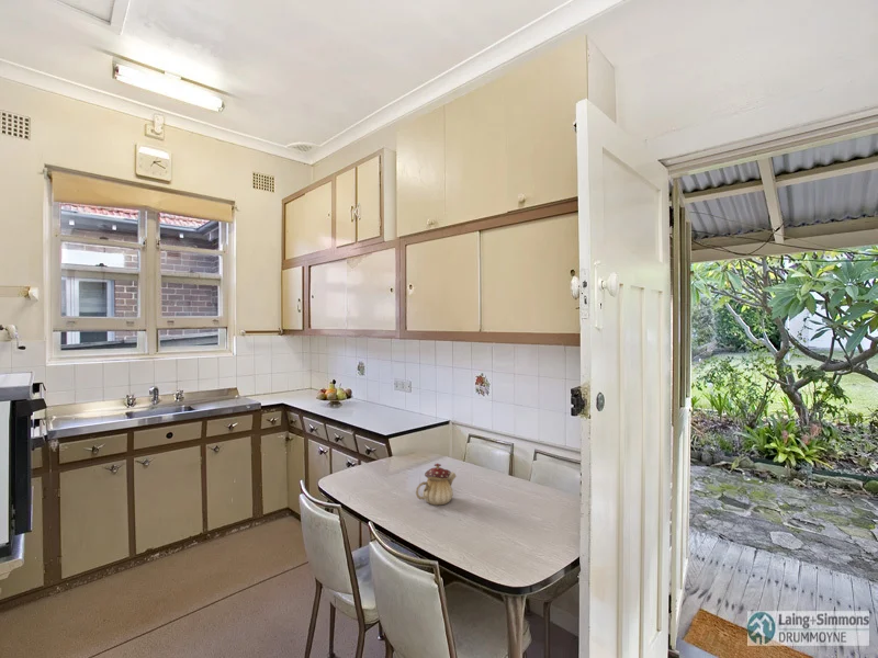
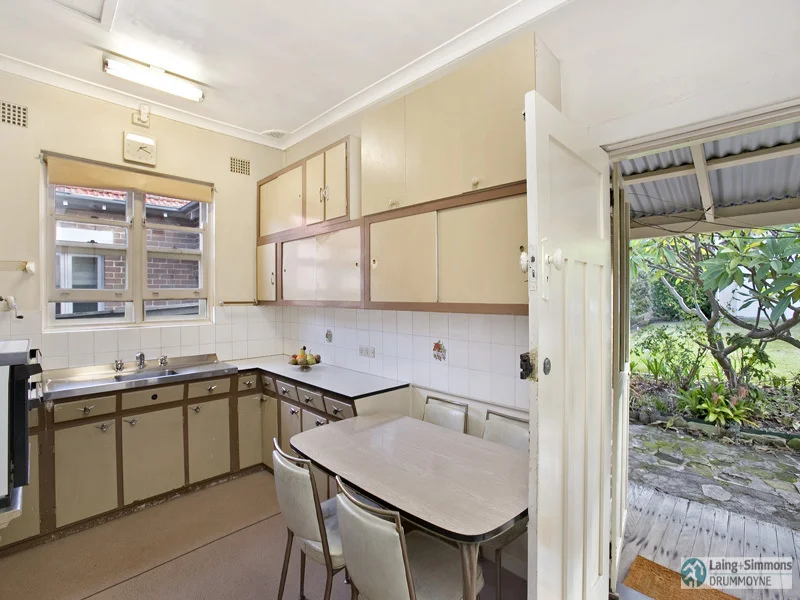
- teapot [415,463,458,507]
